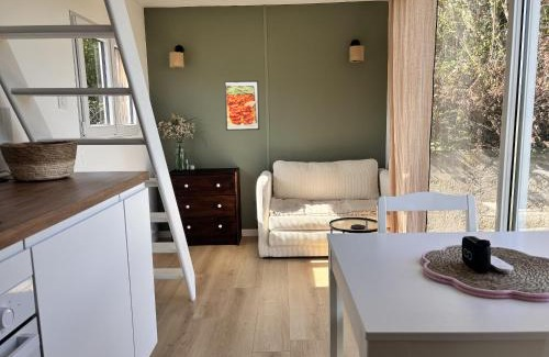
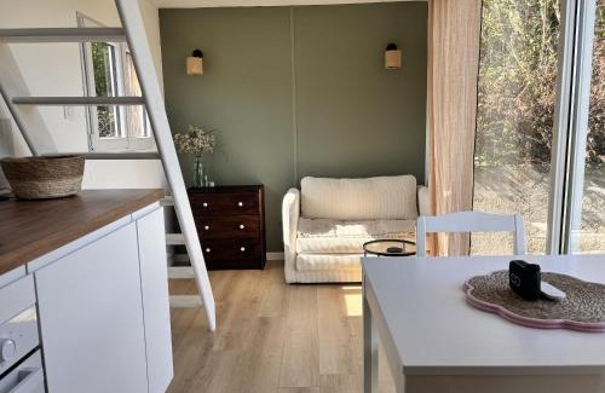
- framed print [223,79,260,132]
